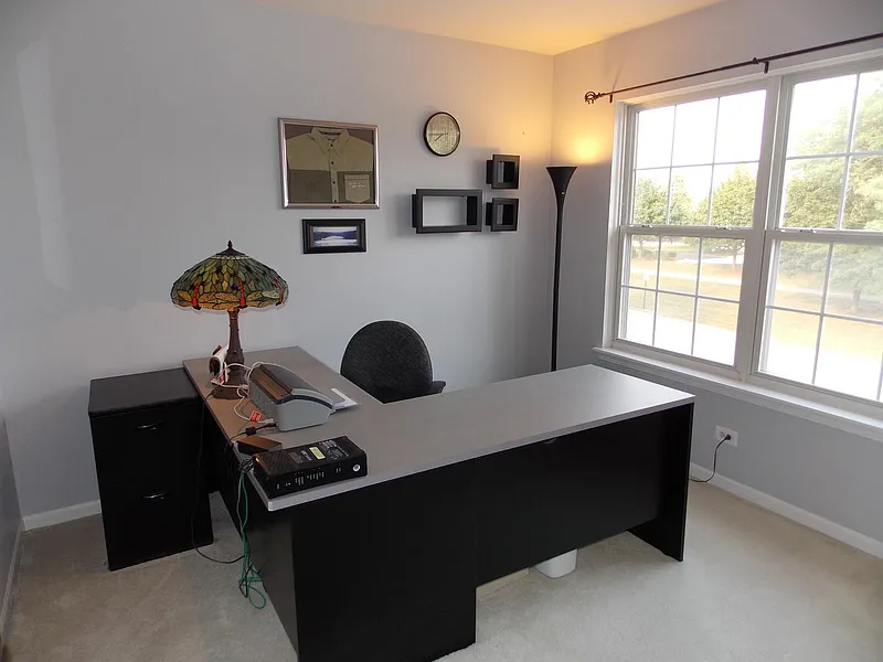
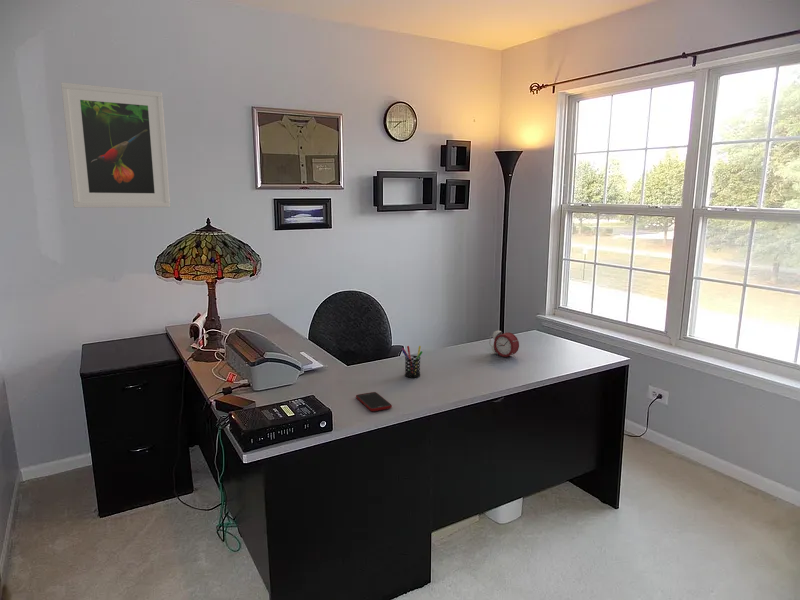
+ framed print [60,81,171,208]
+ alarm clock [488,330,520,358]
+ pen holder [400,345,423,379]
+ cell phone [355,391,393,412]
